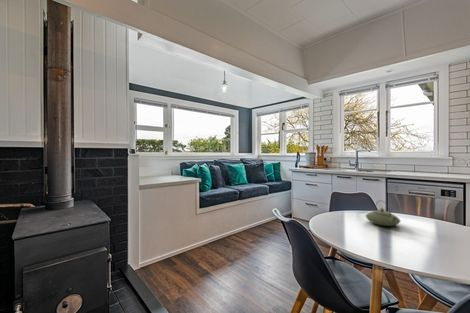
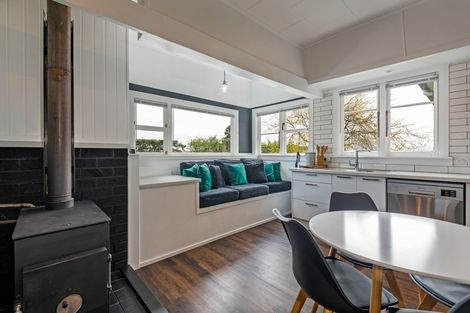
- teapot [364,199,401,227]
